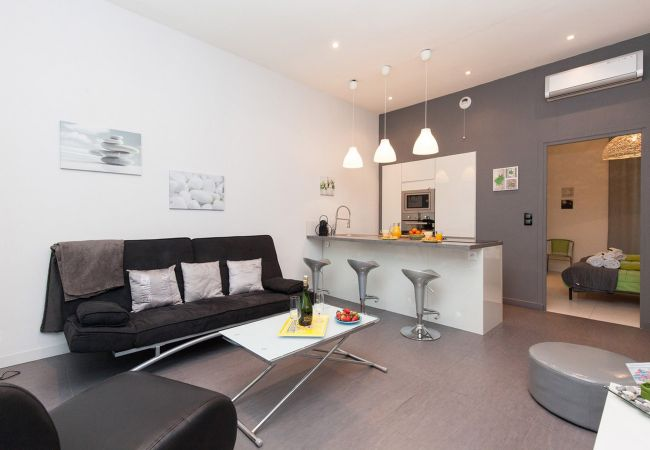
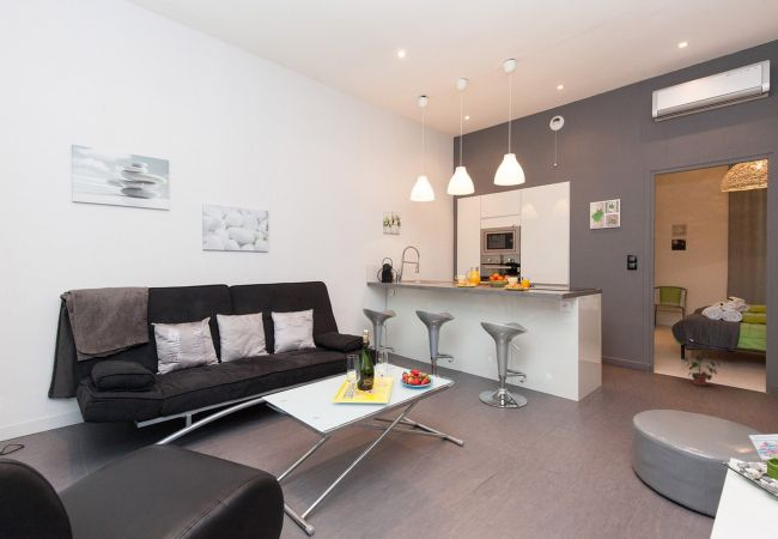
+ potted plant [683,351,722,387]
